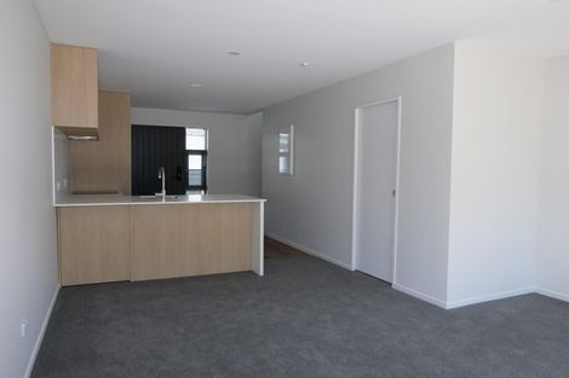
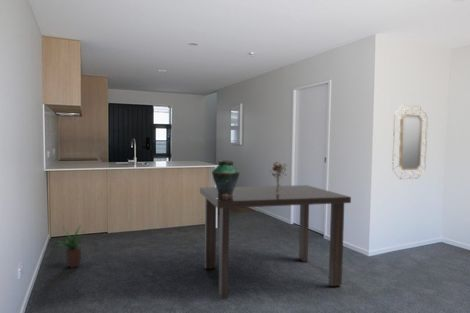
+ home mirror [391,104,429,180]
+ potted plant [54,224,89,269]
+ vase [211,160,241,197]
+ bouquet [269,161,288,194]
+ dining table [199,184,352,300]
